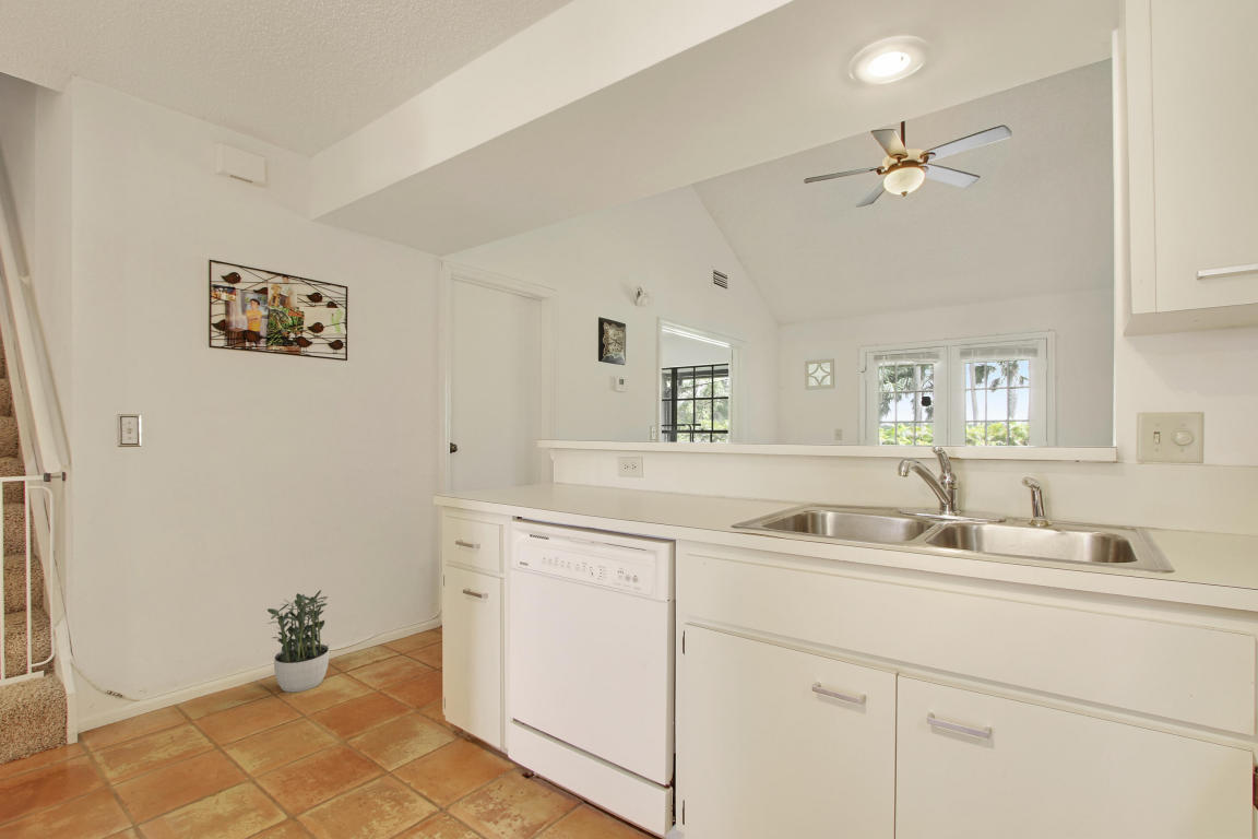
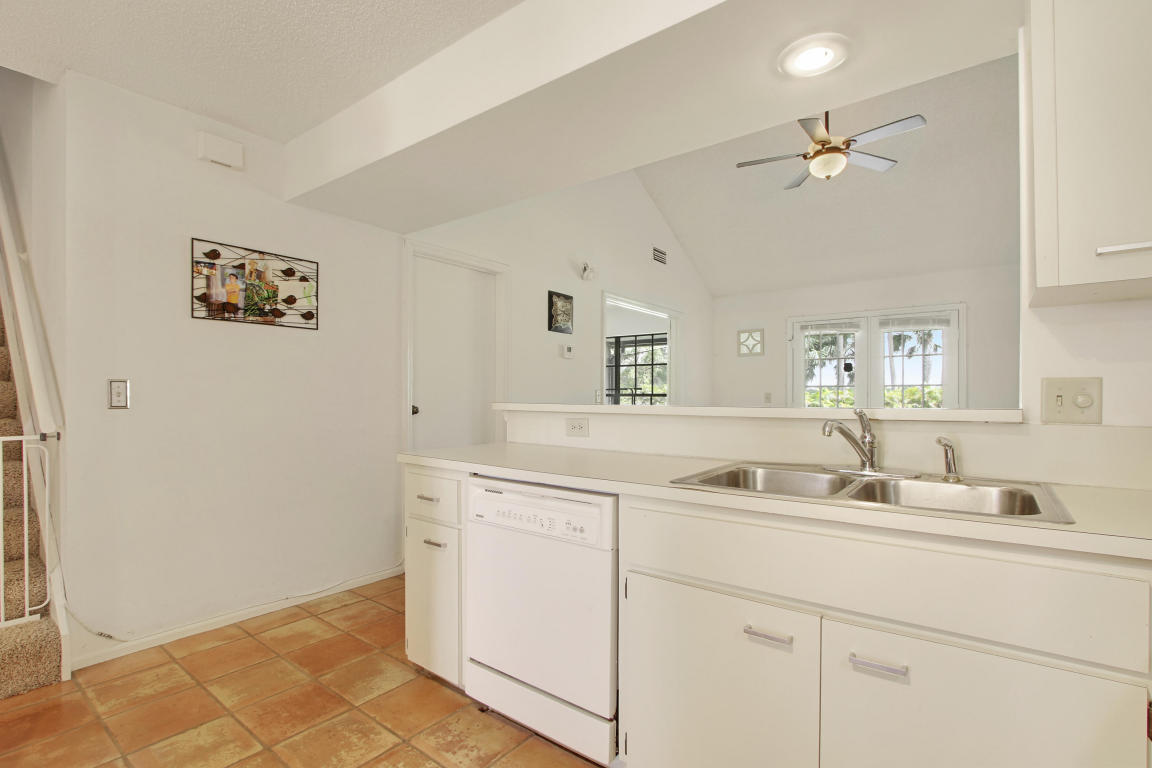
- potted plant [266,589,330,694]
